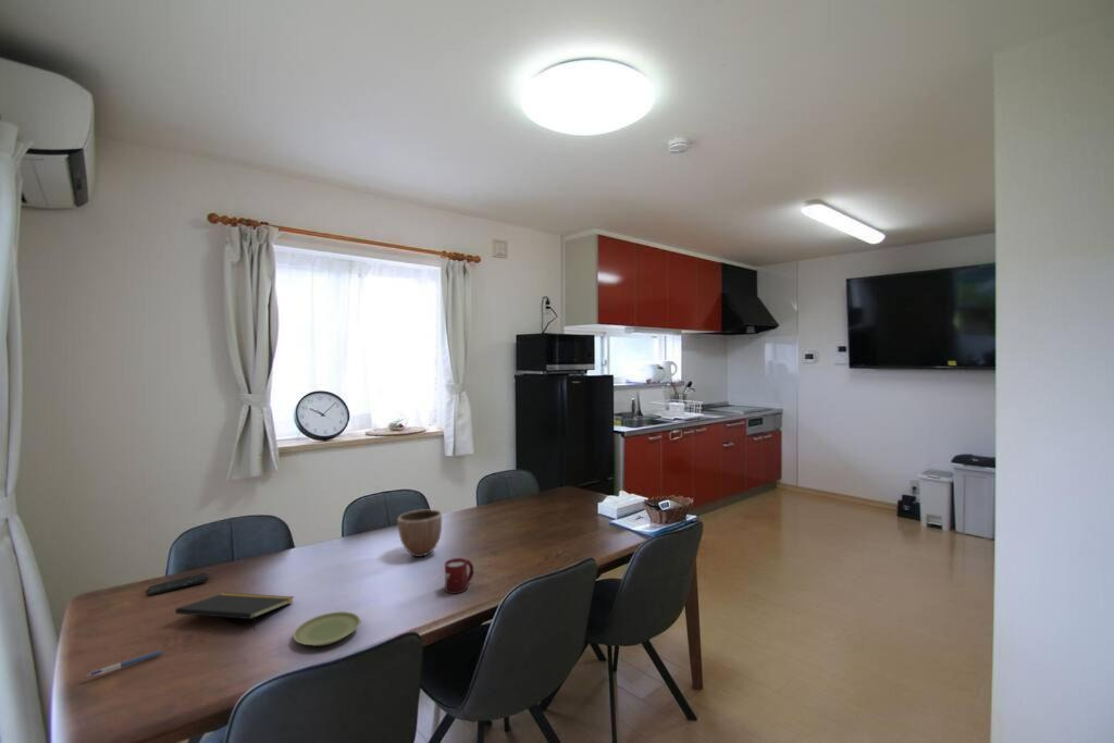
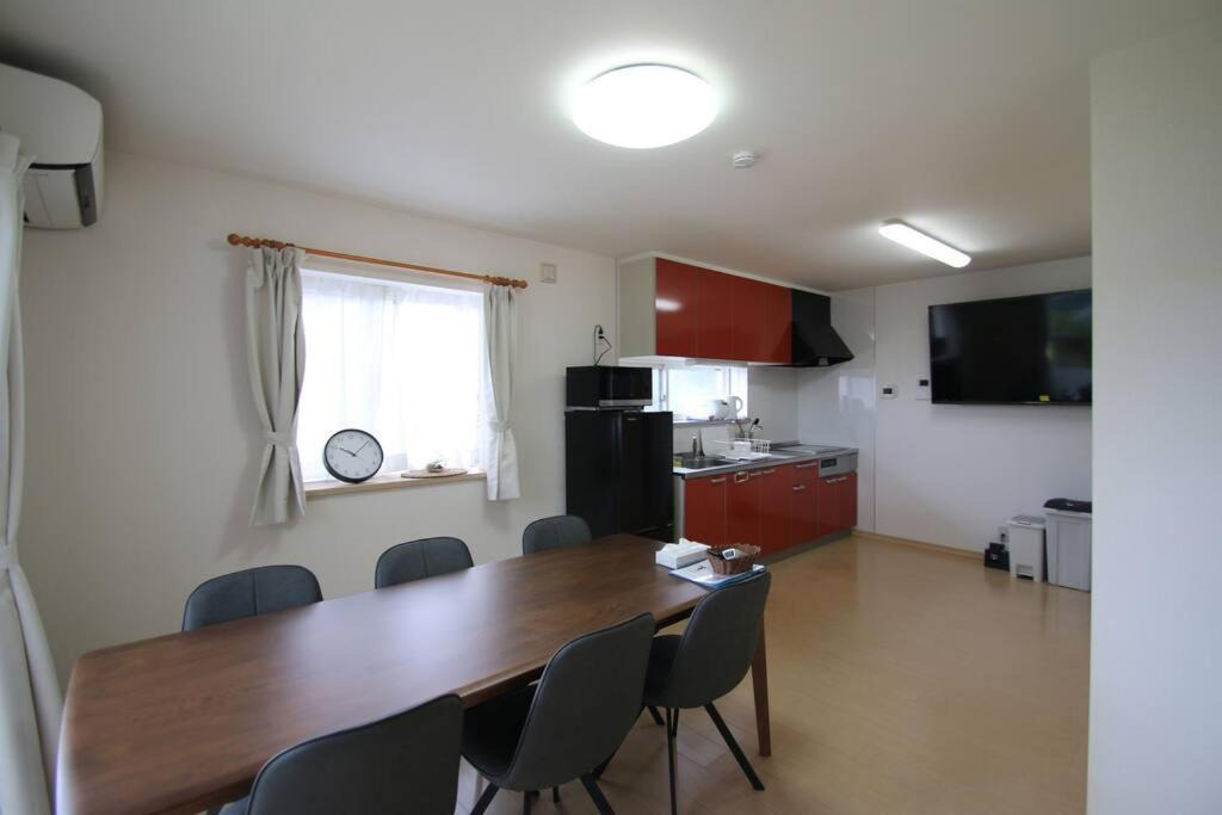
- cup [444,557,474,595]
- pen [85,649,164,678]
- plate [293,610,361,647]
- decorative bowl [396,508,443,558]
- smartphone [147,571,209,597]
- notepad [174,592,295,632]
